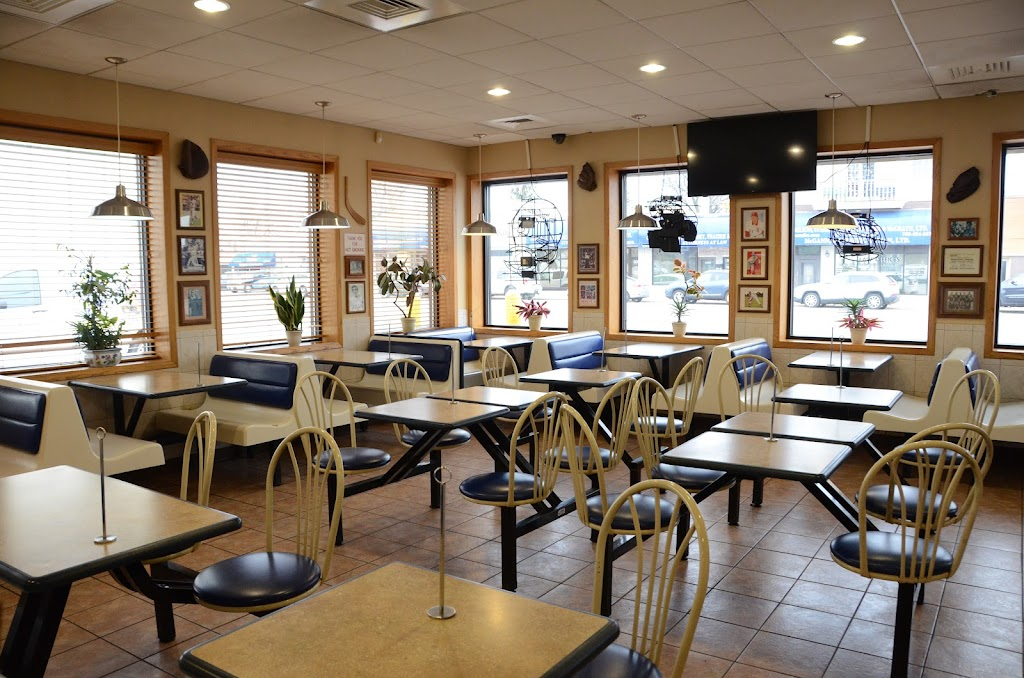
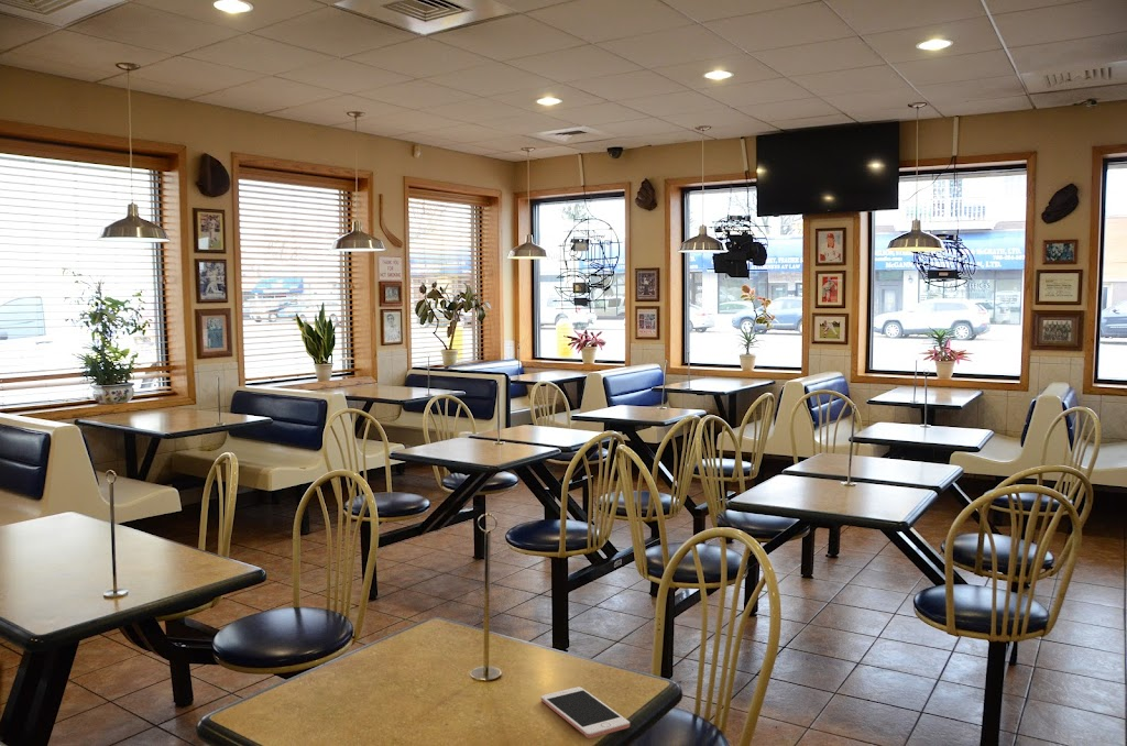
+ cell phone [539,685,631,739]
